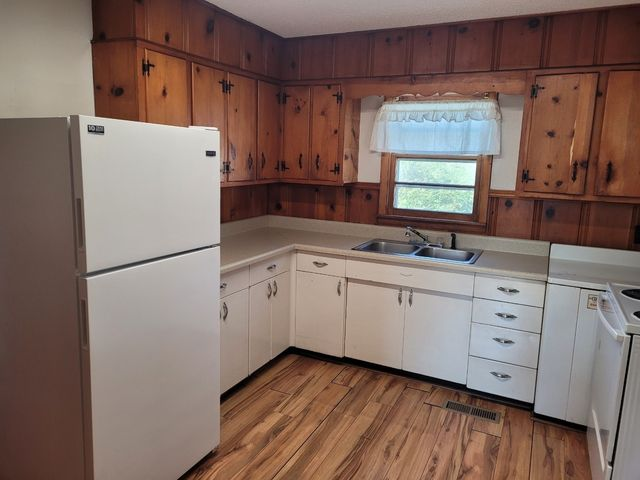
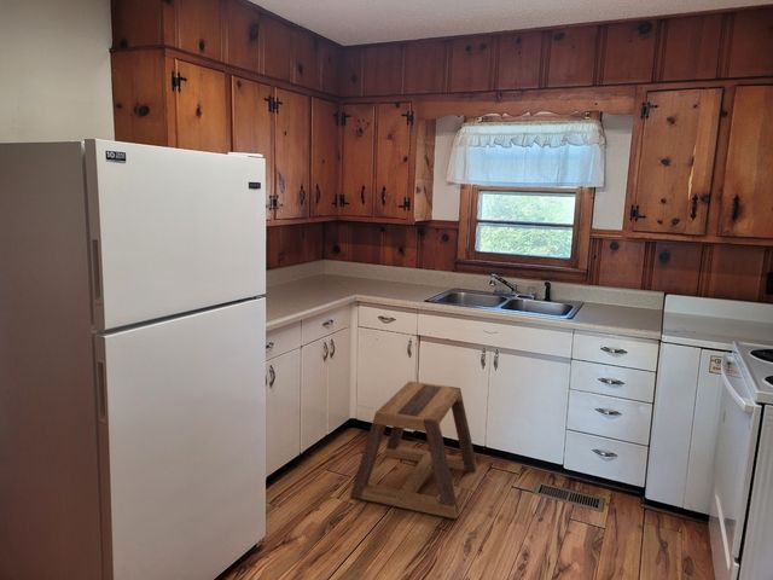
+ stool [349,379,478,520]
